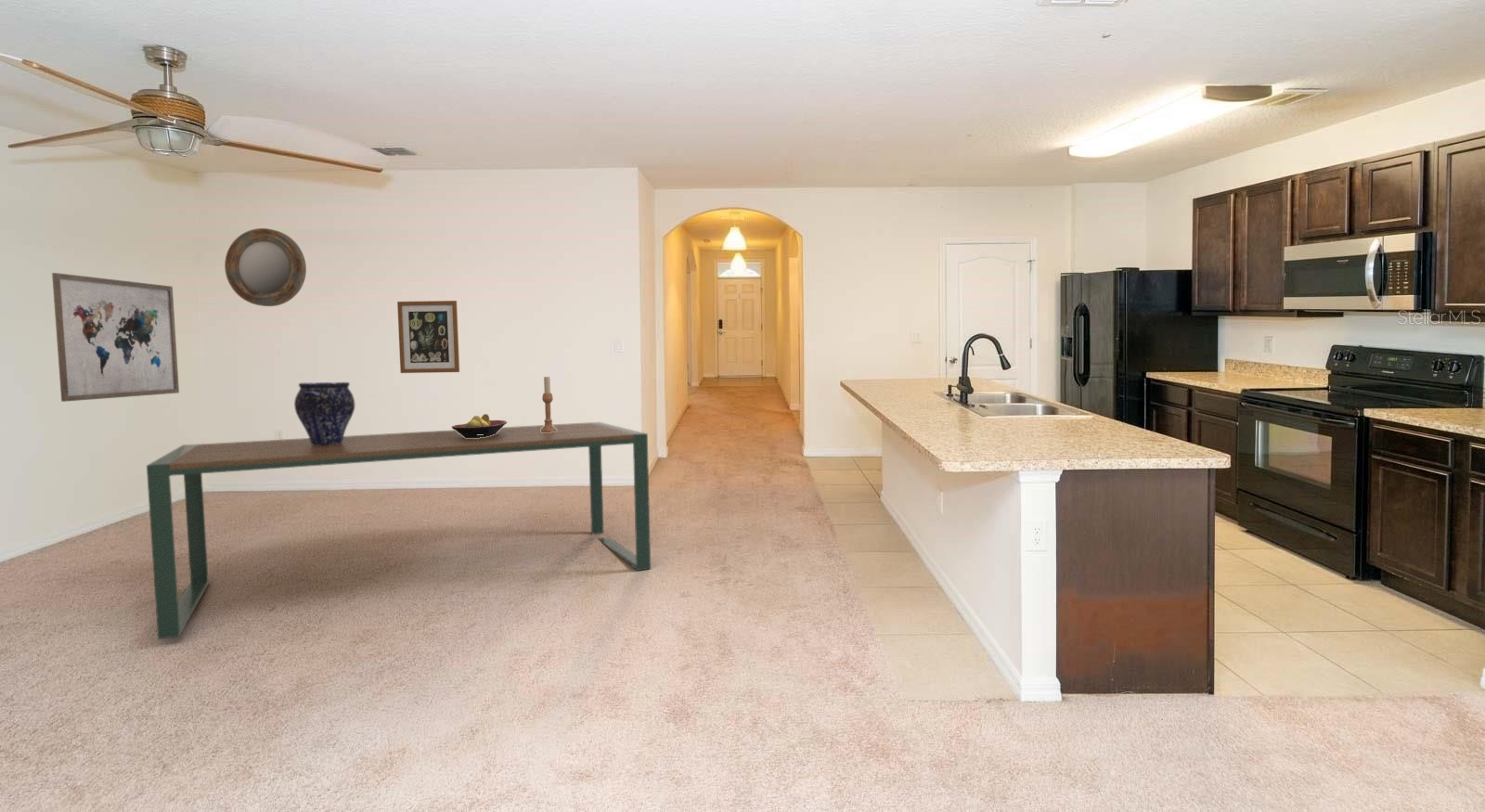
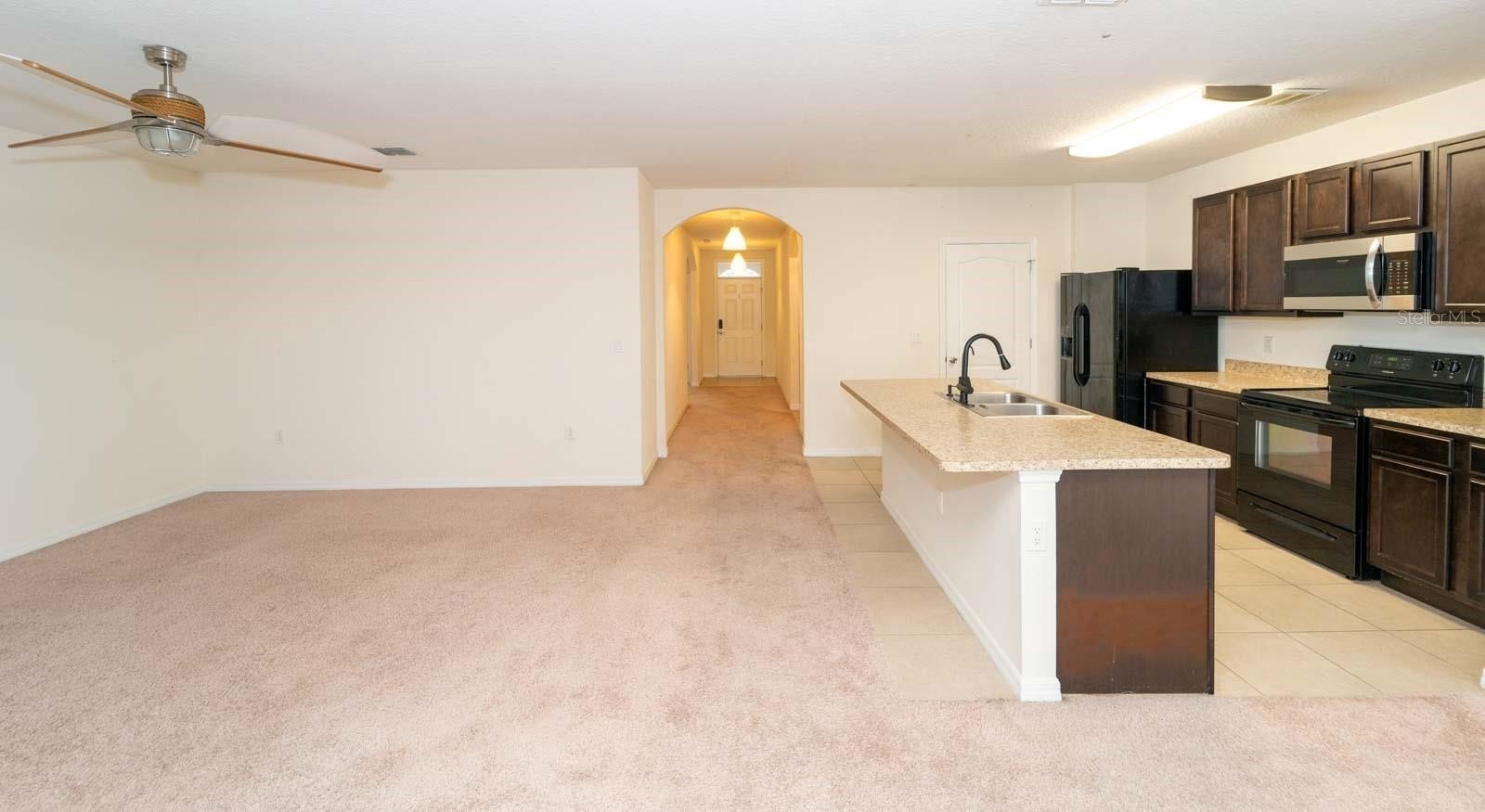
- home mirror [224,227,307,307]
- fruit bowl [451,413,508,438]
- wall art [396,300,460,374]
- candlestick [541,376,557,432]
- dining table [146,421,652,640]
- vase [293,381,355,445]
- wall art [51,272,180,403]
